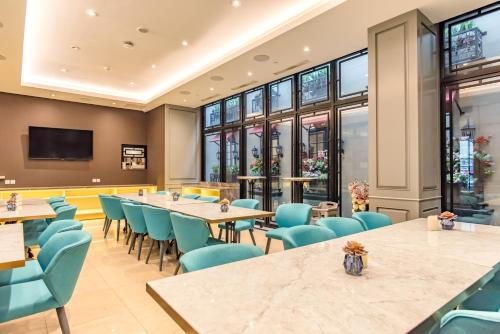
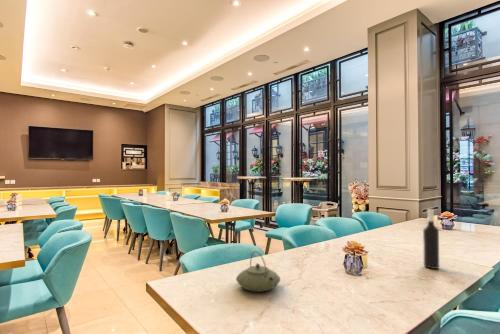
+ wine bottle [422,208,440,270]
+ teapot [235,250,281,293]
